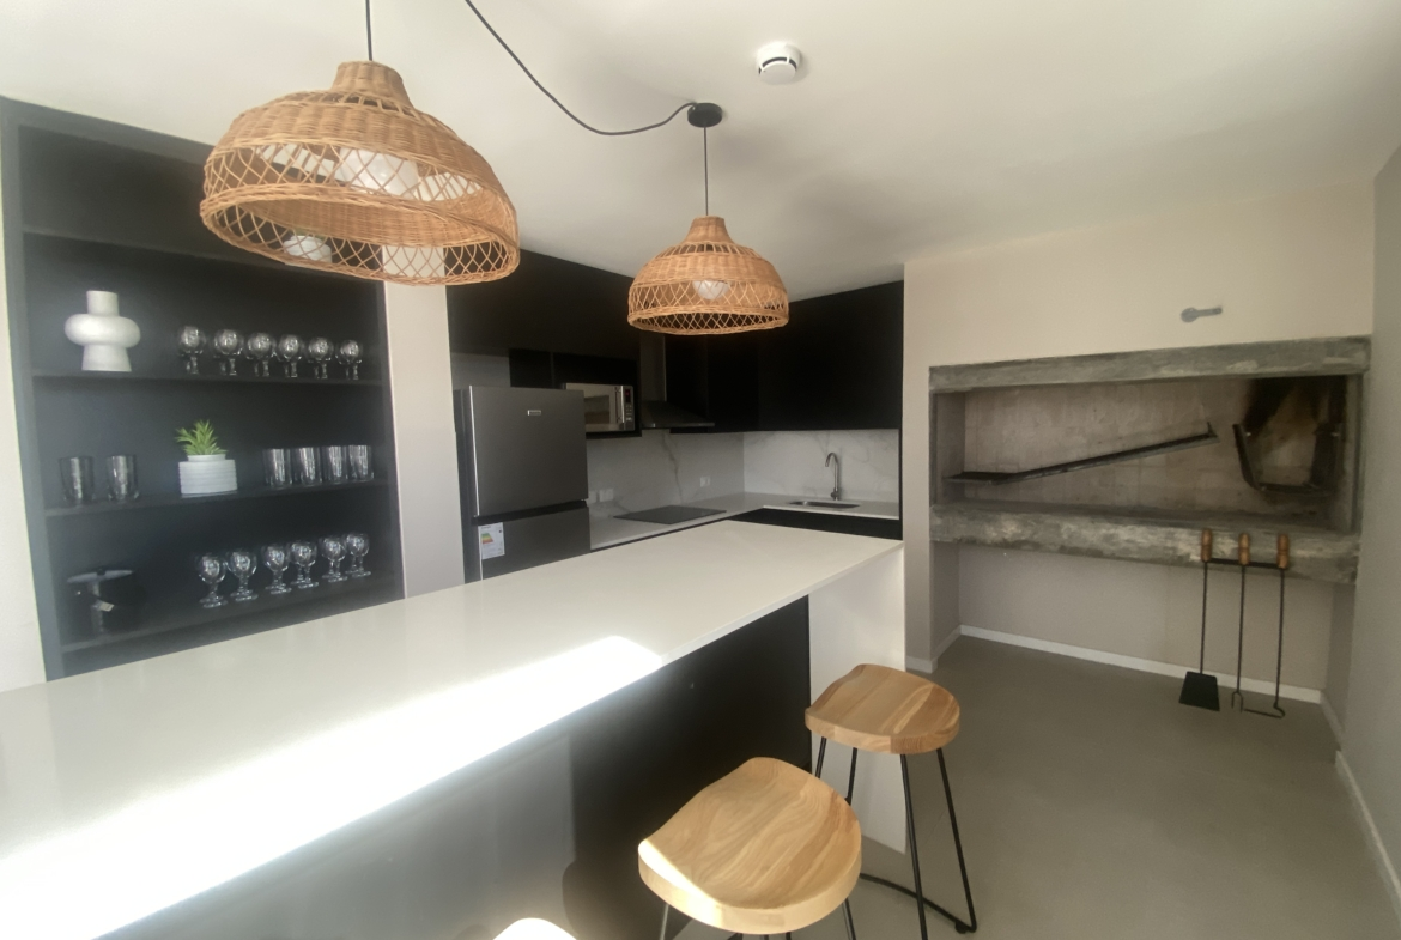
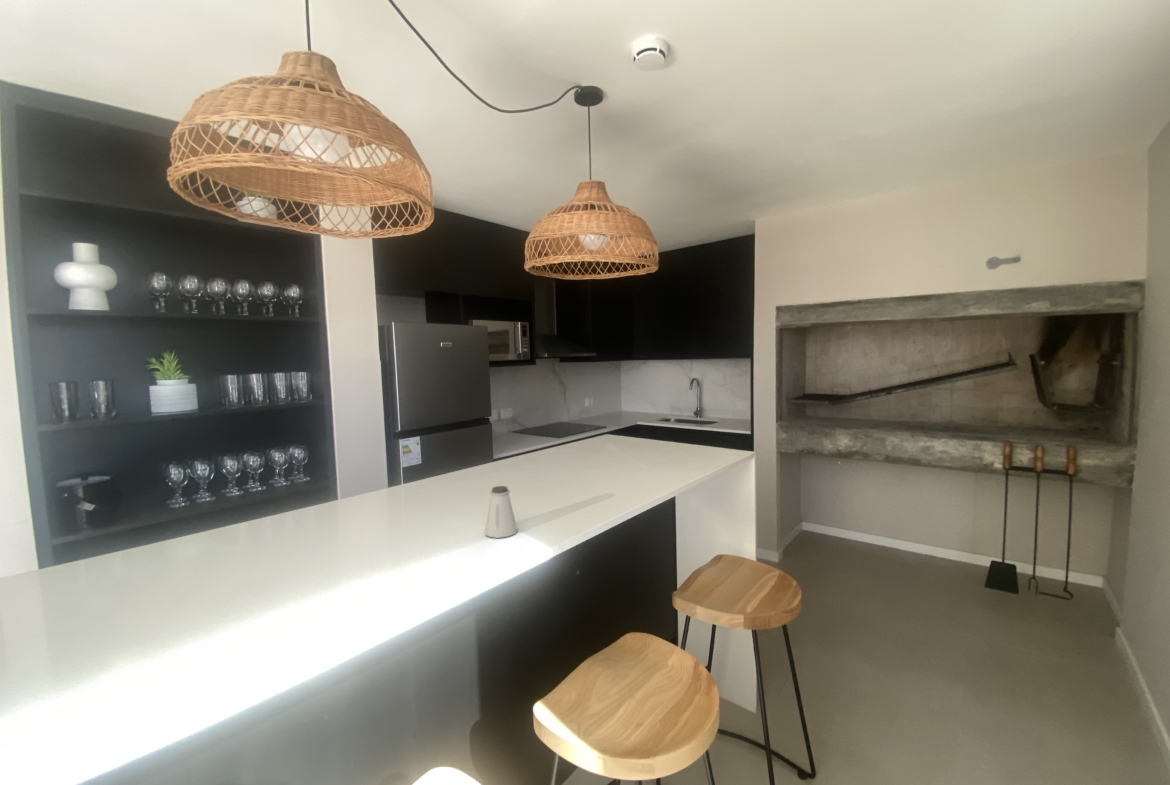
+ saltshaker [484,485,519,539]
